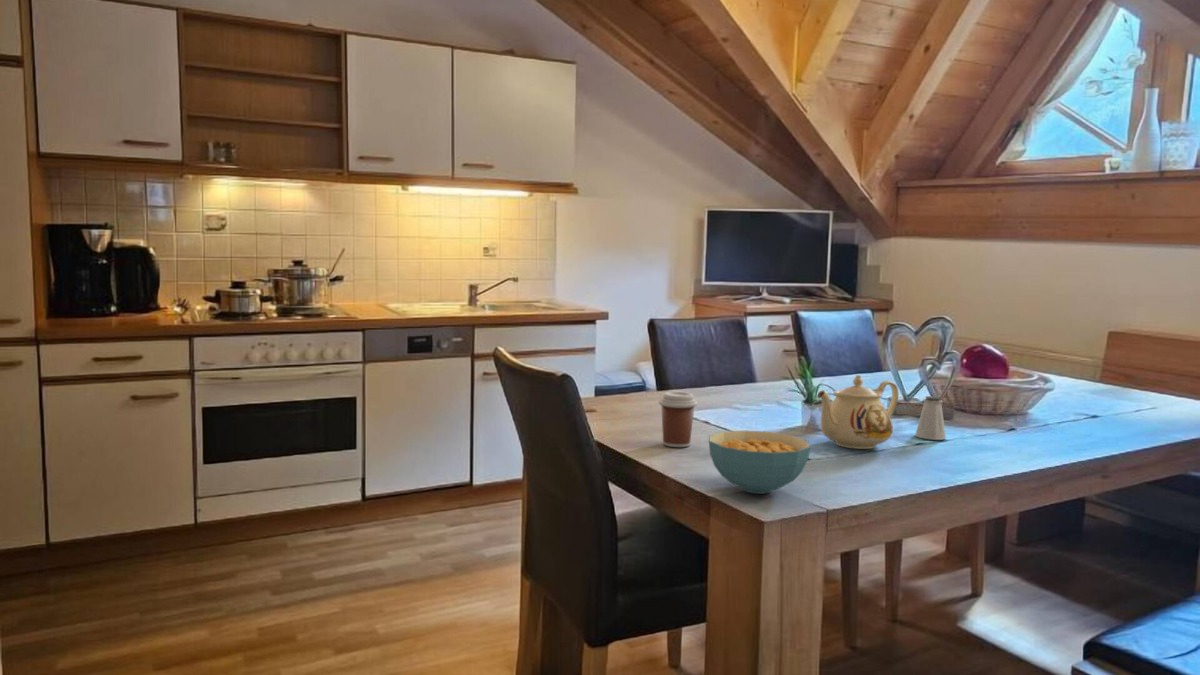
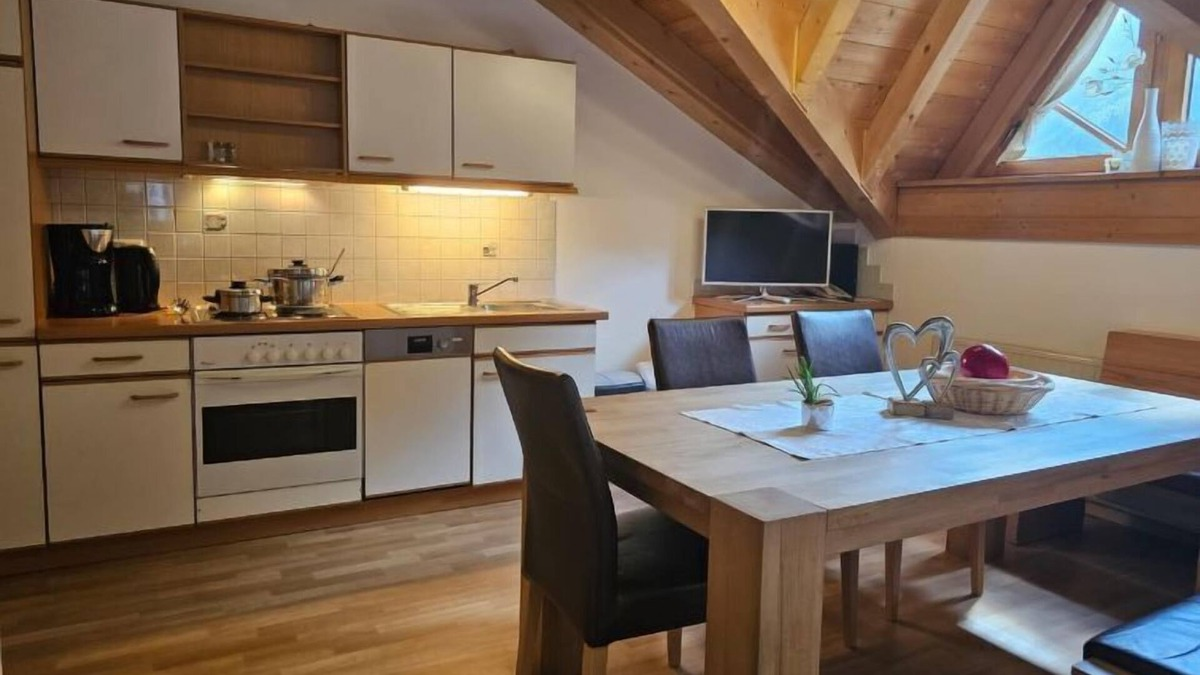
- cereal bowl [708,430,811,495]
- coffee cup [658,391,698,448]
- saltshaker [914,395,947,441]
- teapot [816,374,899,450]
